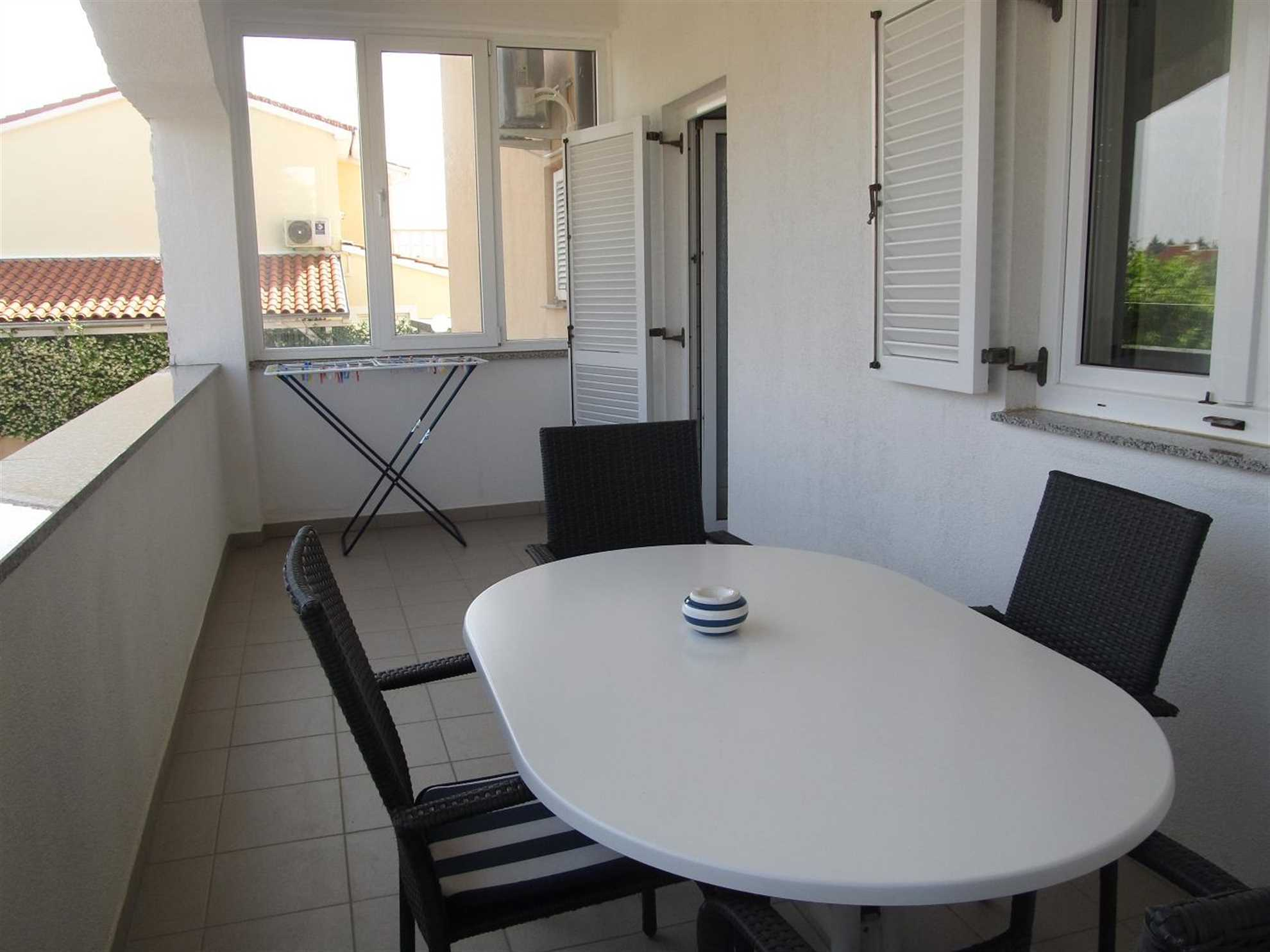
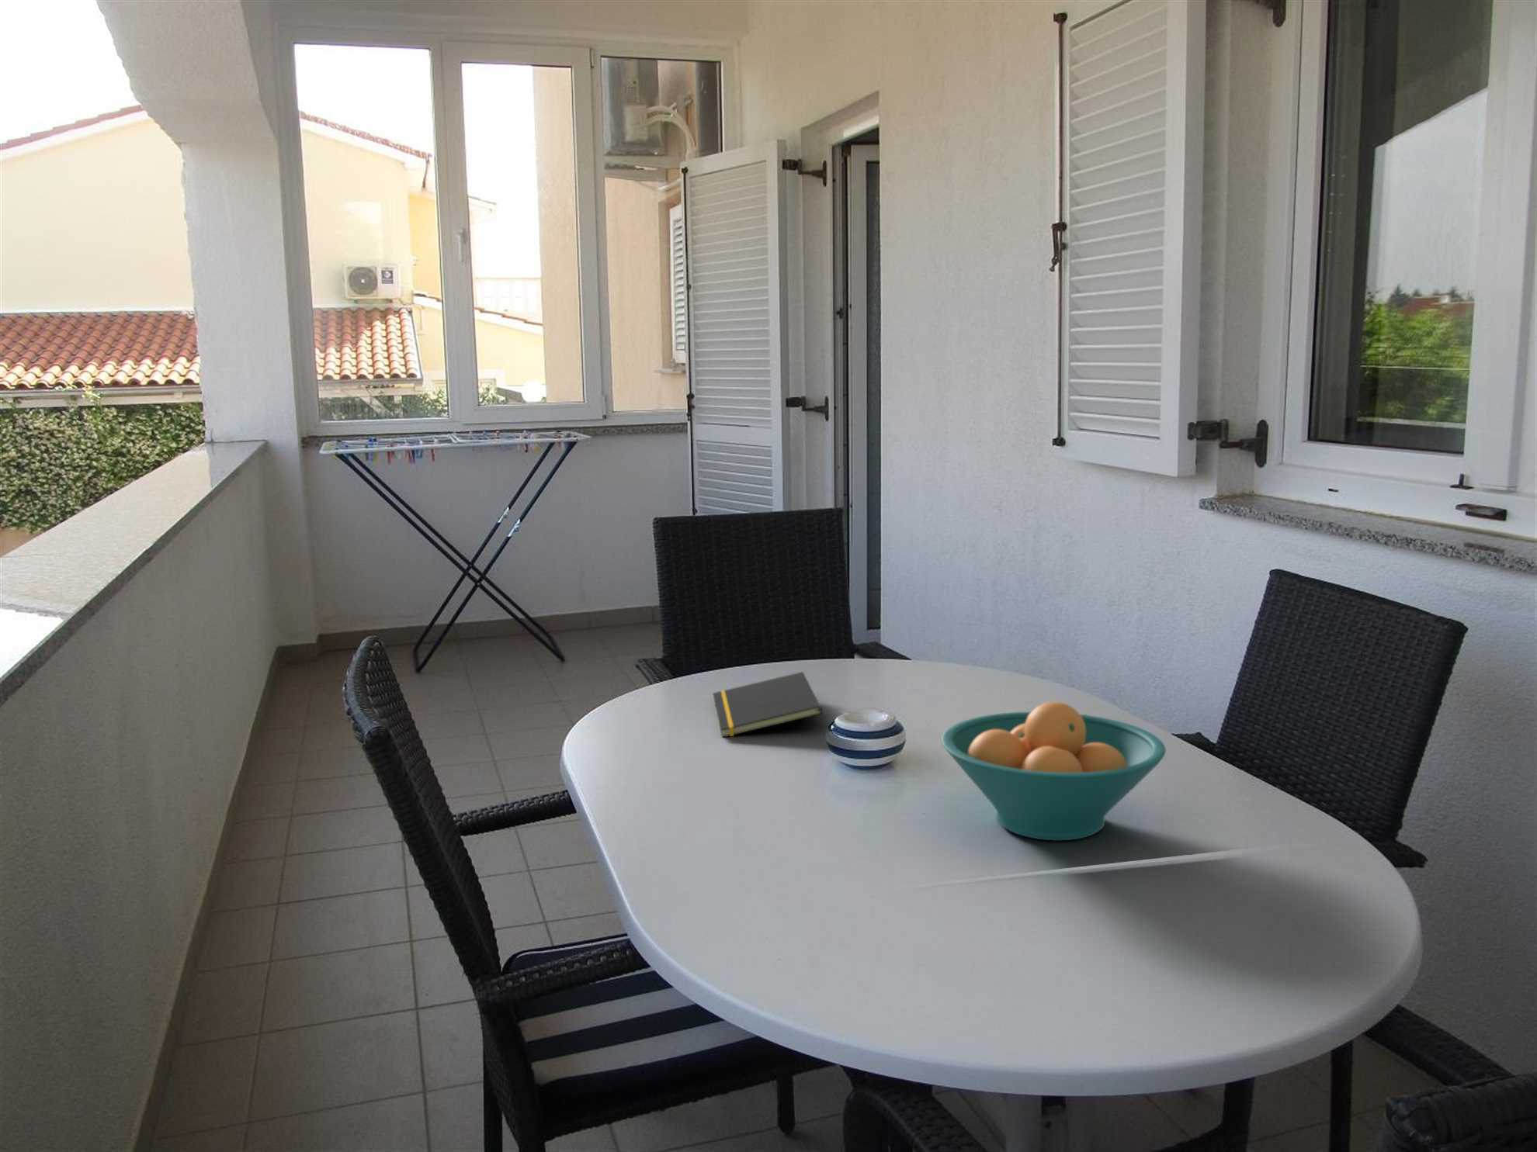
+ notepad [712,672,823,738]
+ fruit bowl [940,701,1167,842]
